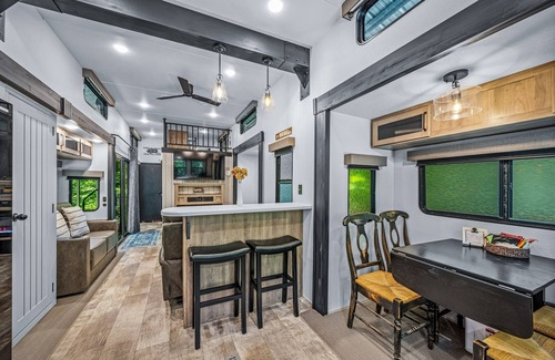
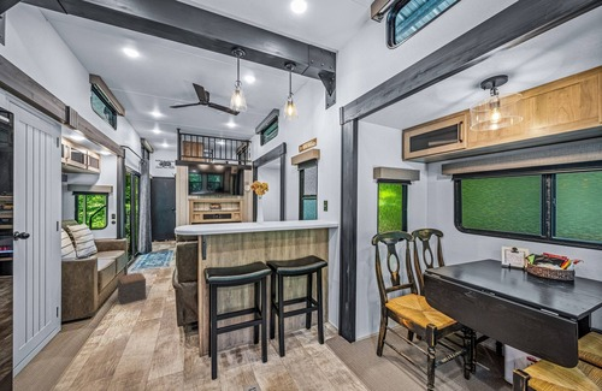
+ footstool [117,272,147,306]
